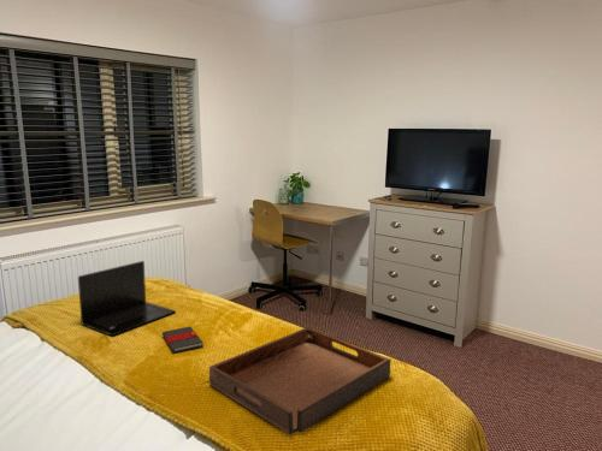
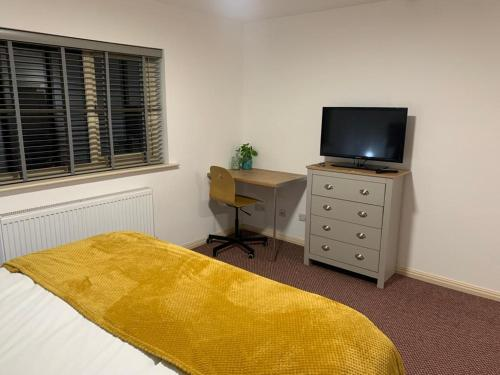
- book [161,326,205,354]
- laptop [77,260,177,337]
- serving tray [208,326,393,435]
